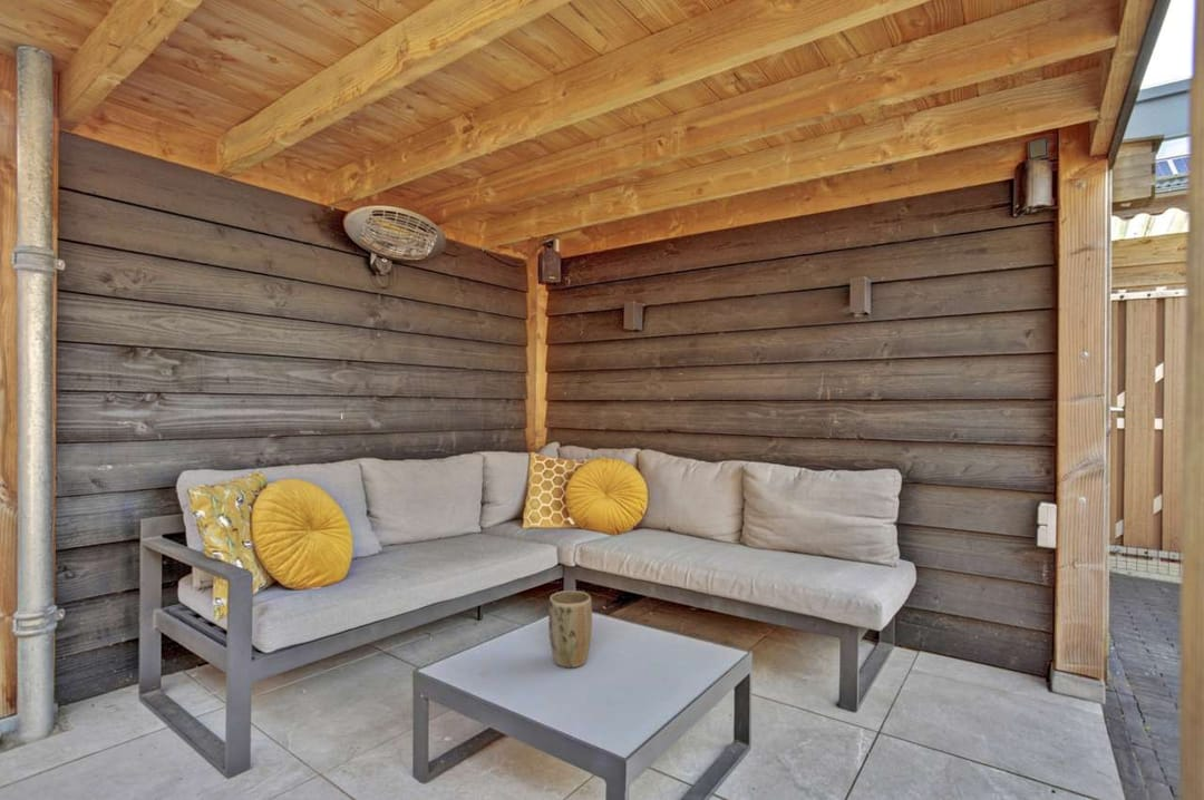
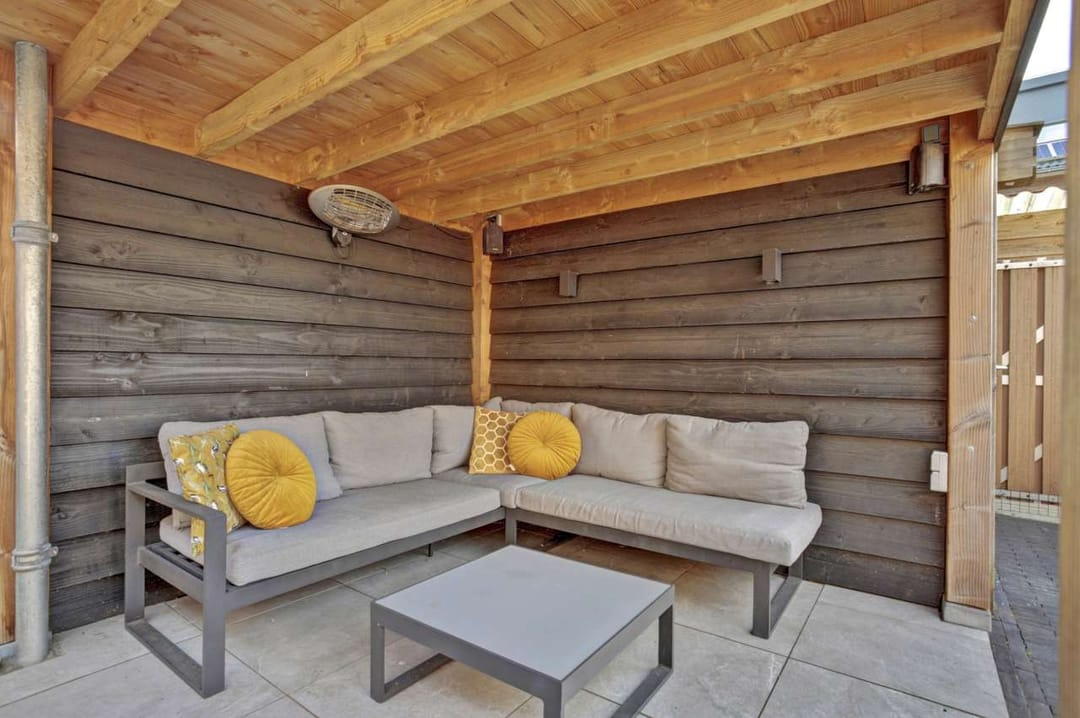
- plant pot [547,589,593,669]
